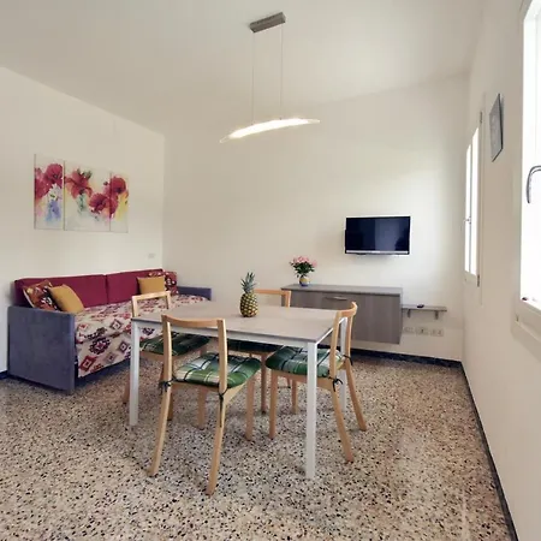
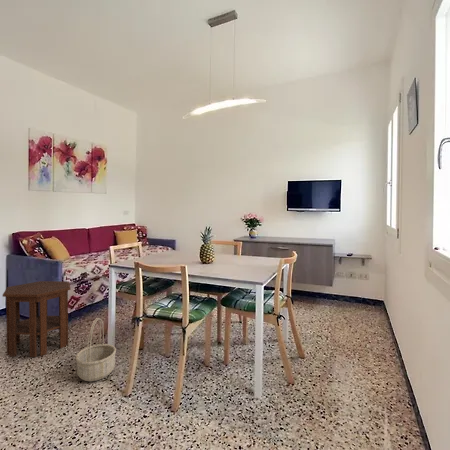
+ basket [74,317,117,382]
+ side table [2,280,72,358]
